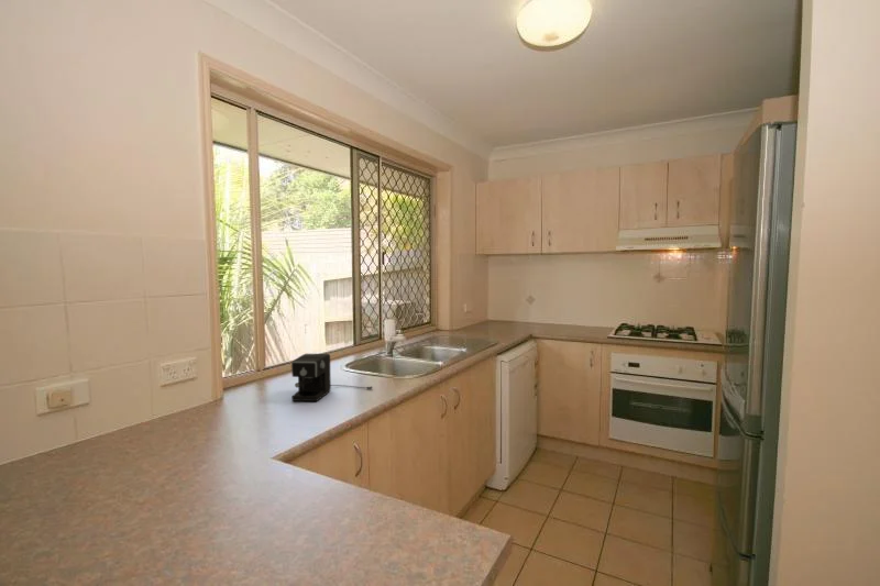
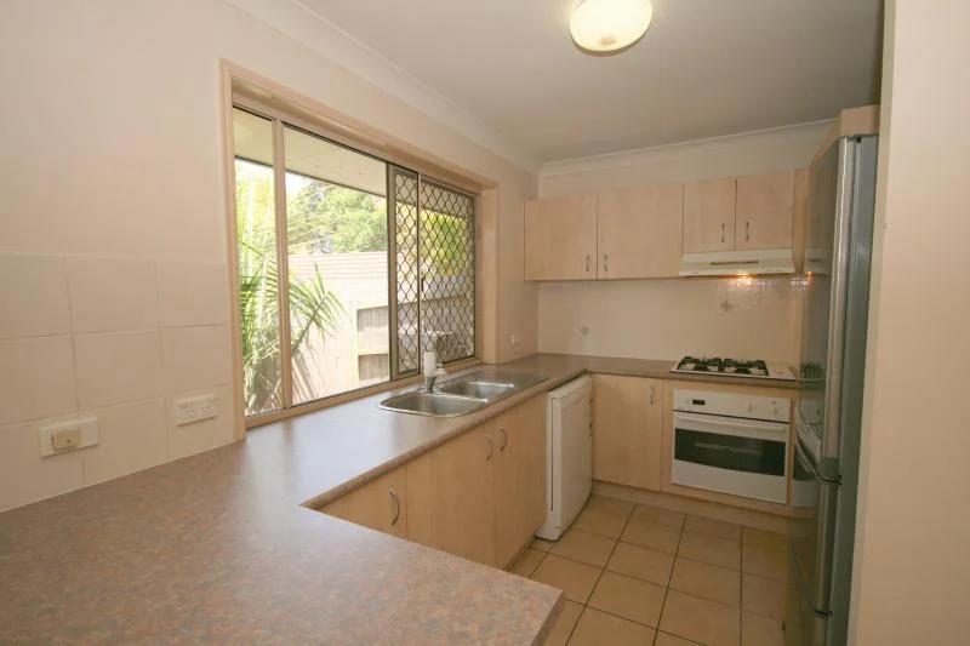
- coffee maker [290,353,373,402]
